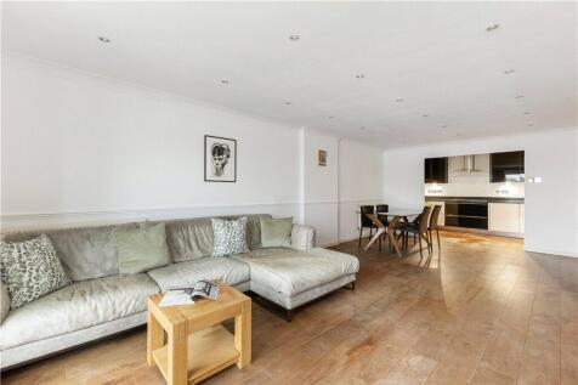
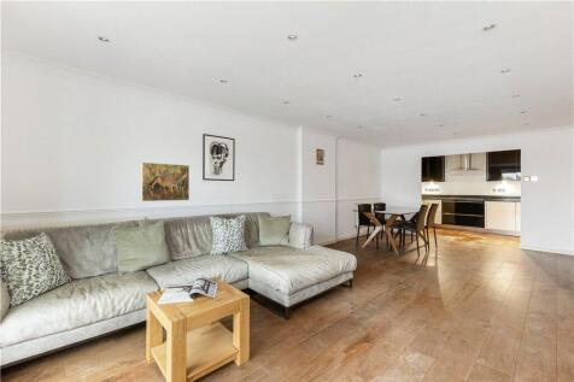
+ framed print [140,161,191,202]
